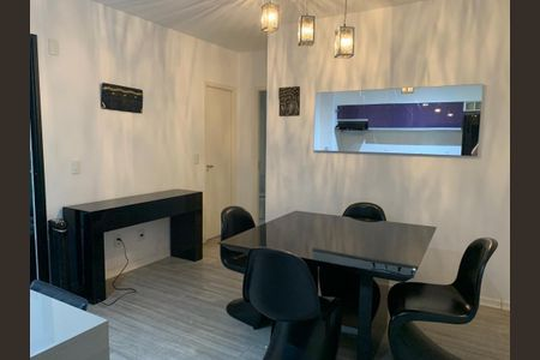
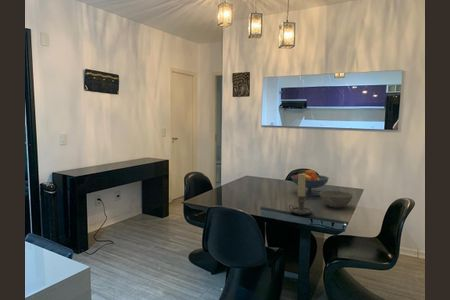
+ fruit bowl [290,169,330,197]
+ candle holder [288,173,313,216]
+ bowl [319,190,354,208]
